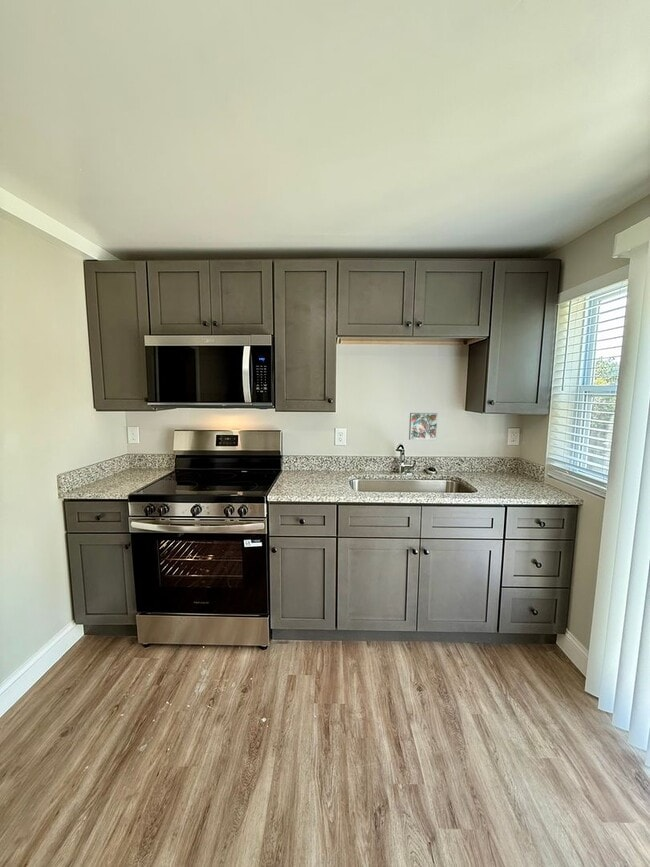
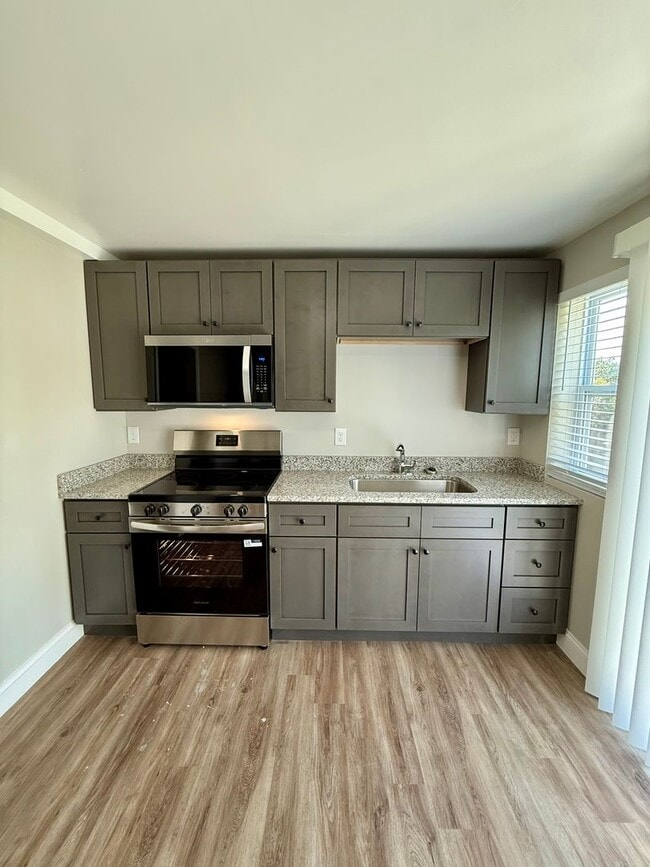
- decorative tile [408,412,439,441]
